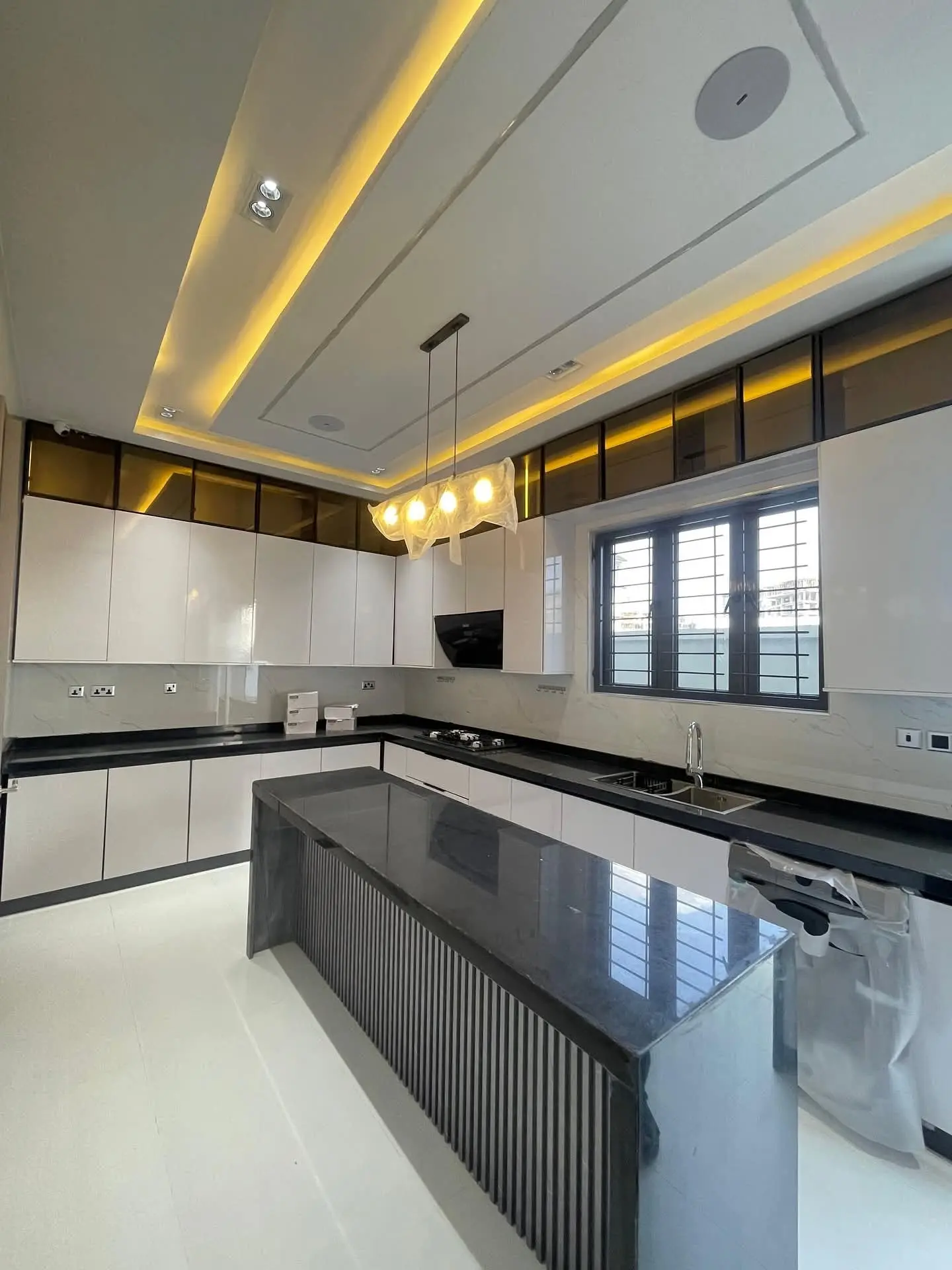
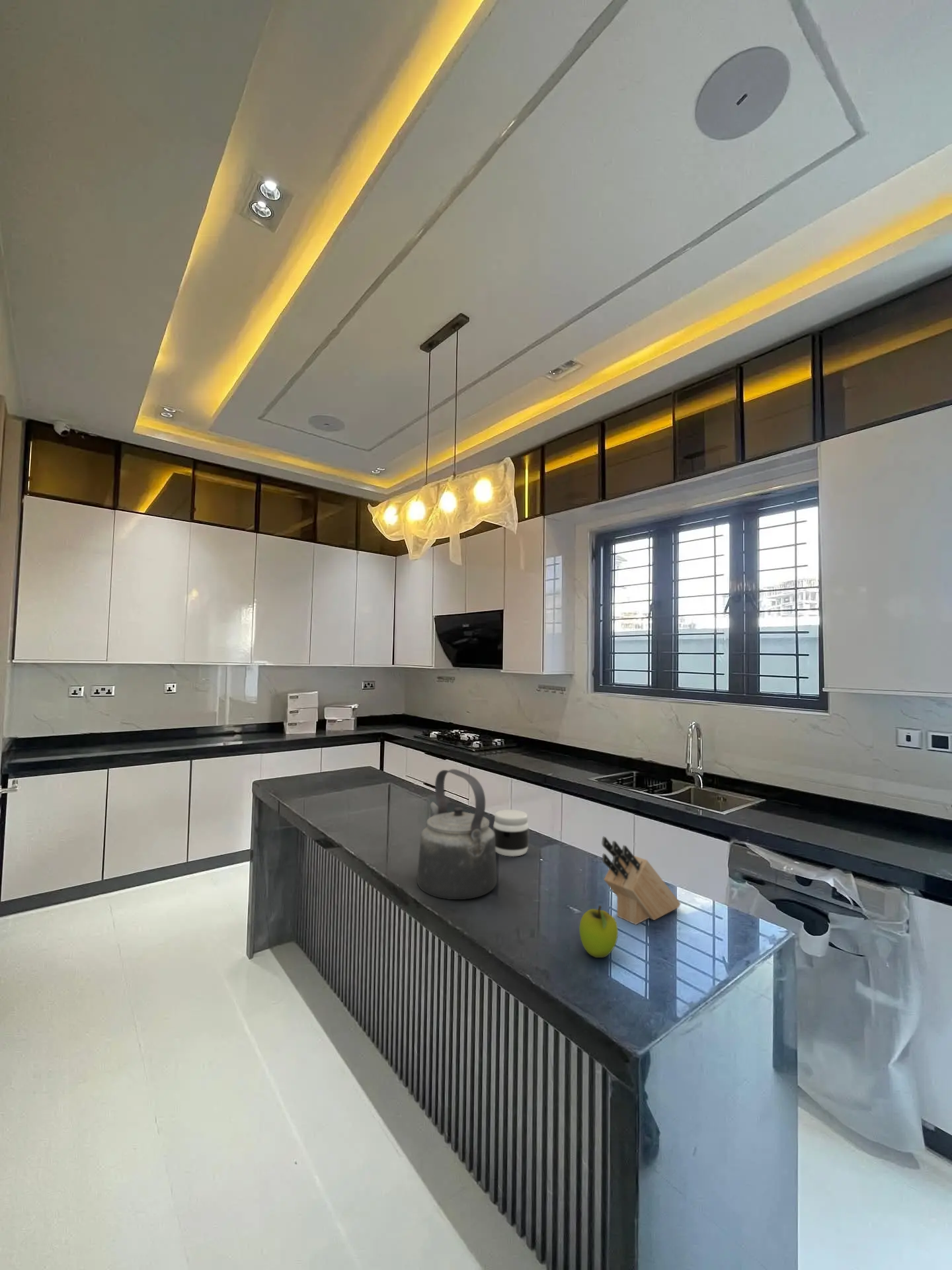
+ knife block [602,836,682,925]
+ kettle [416,769,498,900]
+ jar [493,809,530,857]
+ fruit [578,905,619,958]
